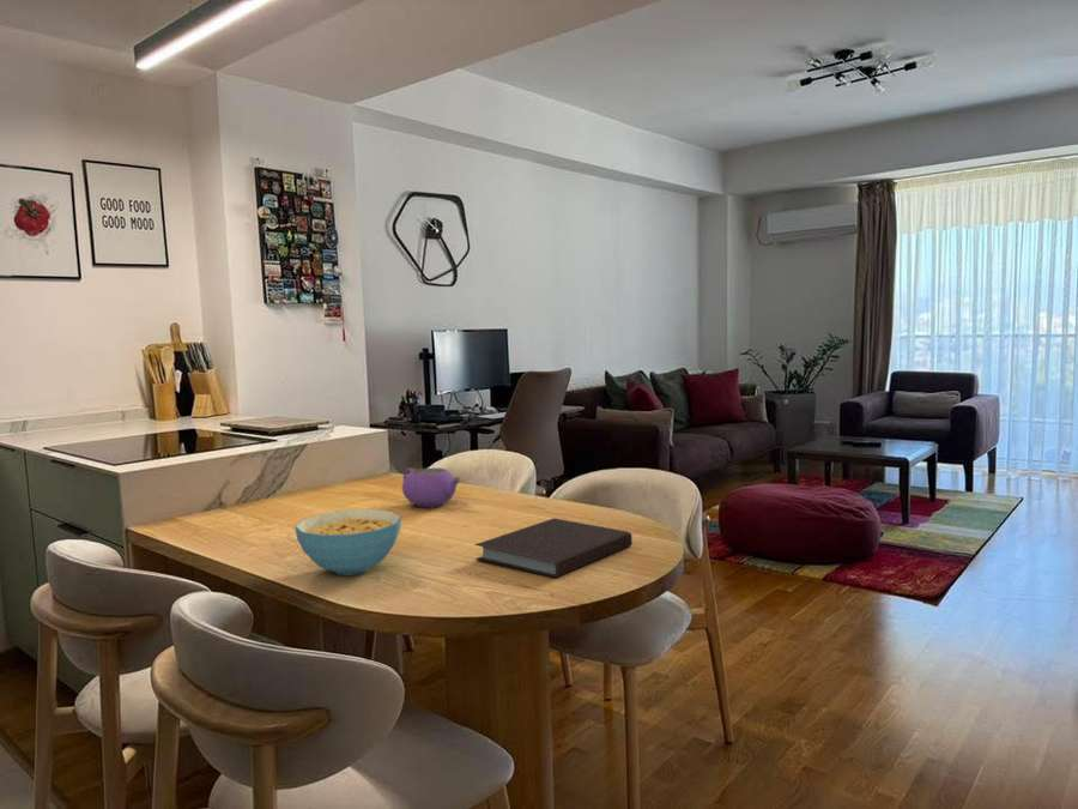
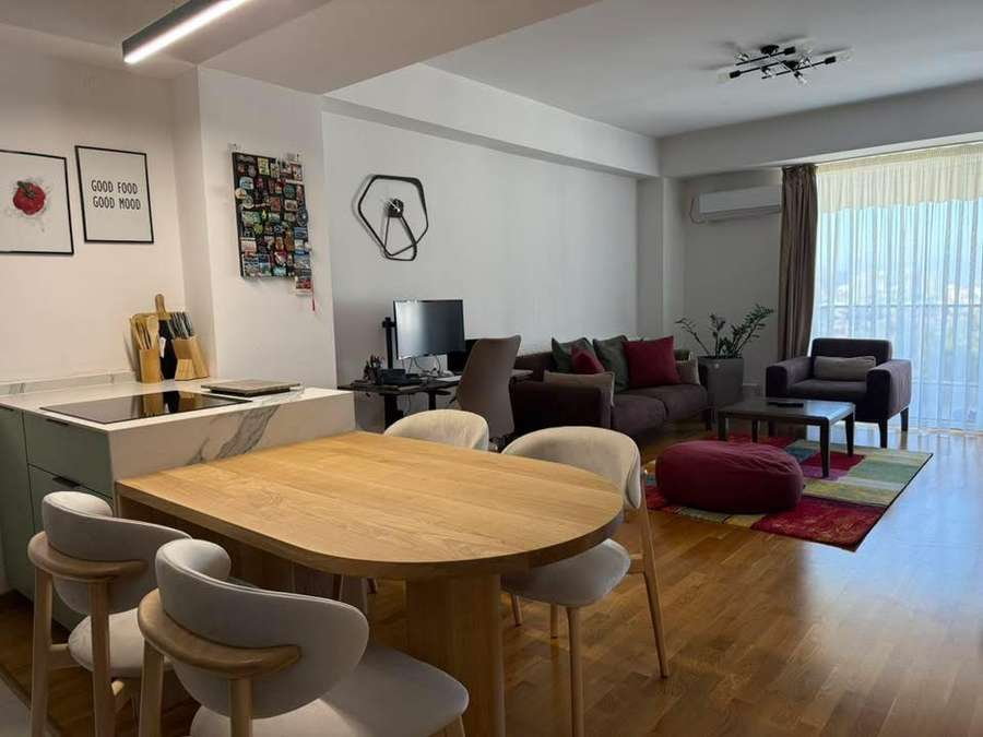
- teapot [401,466,462,508]
- cereal bowl [293,508,402,576]
- notebook [474,518,634,579]
